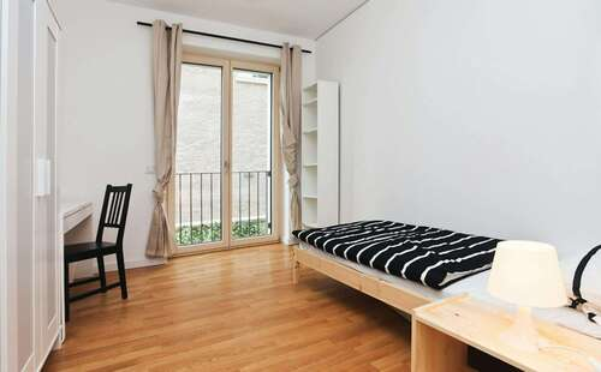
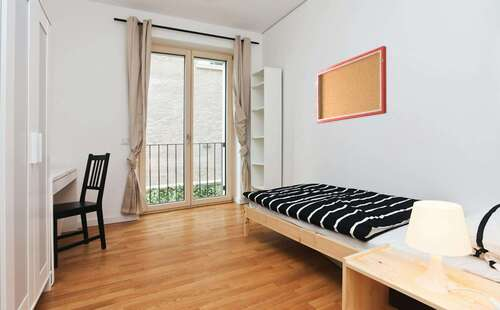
+ wall art [315,45,387,125]
